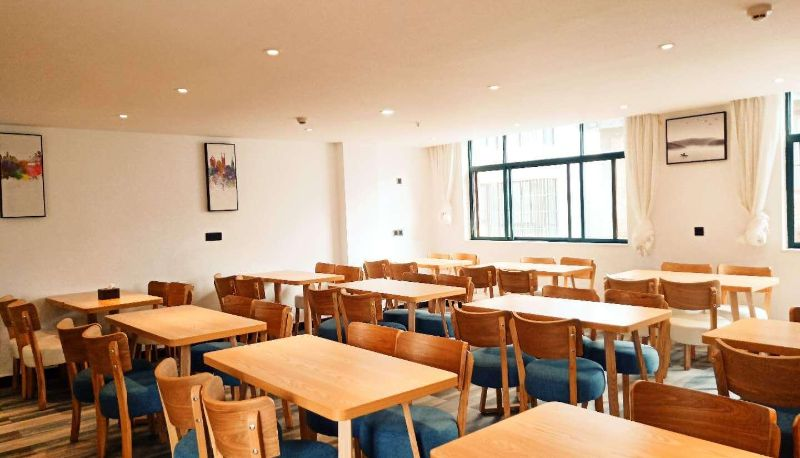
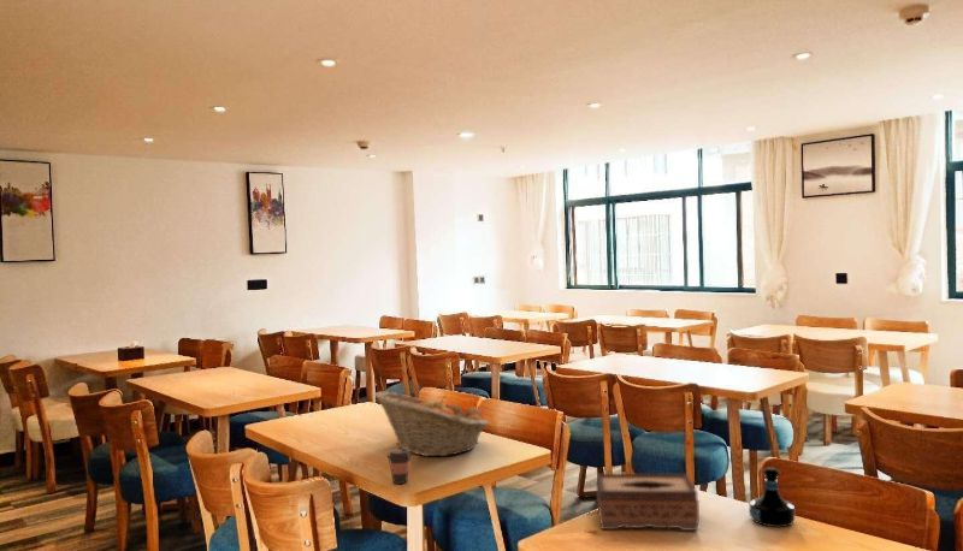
+ coffee cup [386,448,413,485]
+ tissue box [595,473,701,532]
+ fruit basket [373,390,490,457]
+ tequila bottle [749,466,796,528]
